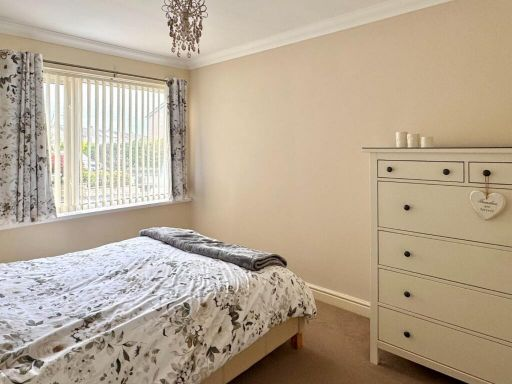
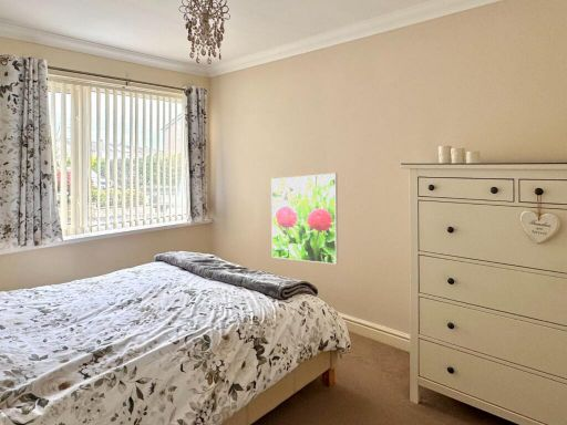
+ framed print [270,173,339,266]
